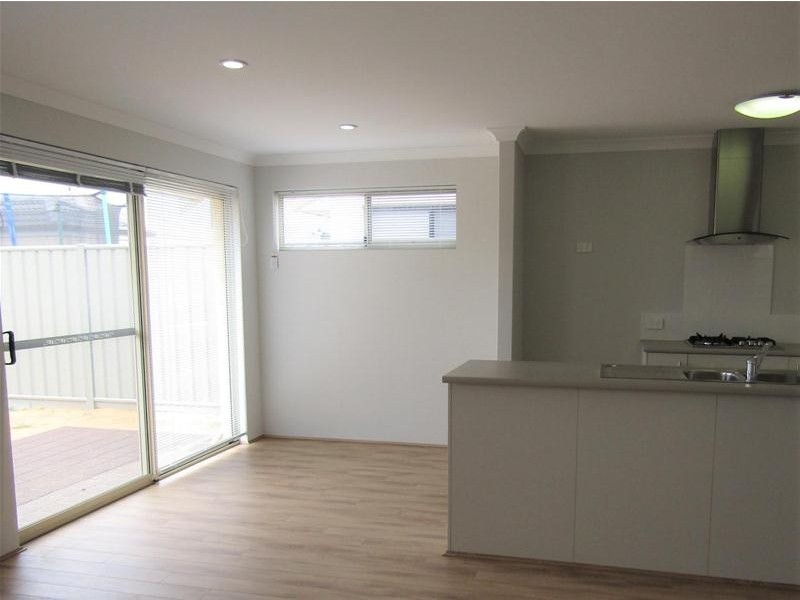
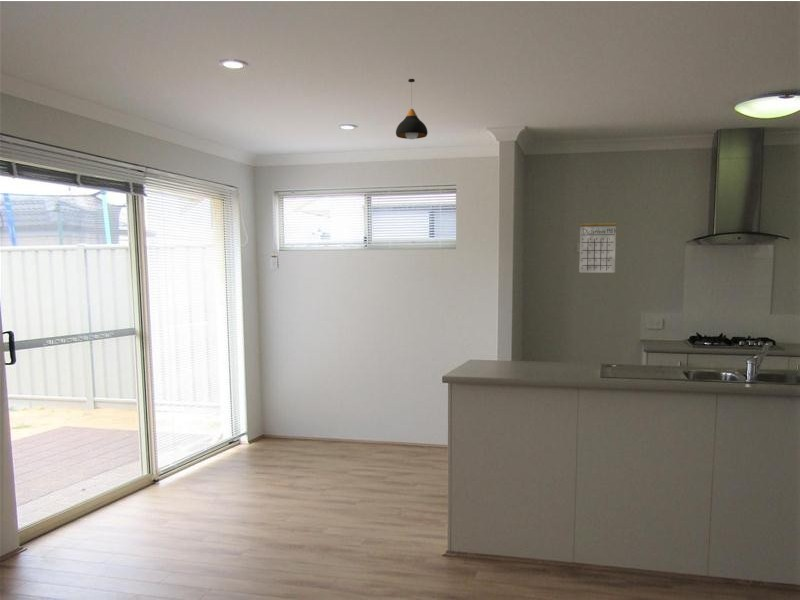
+ pendant light [395,78,429,140]
+ calendar [578,211,618,274]
